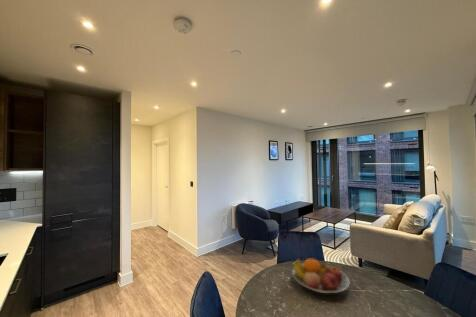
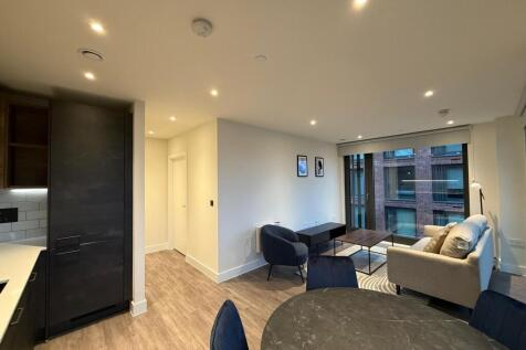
- fruit bowl [291,258,350,294]
